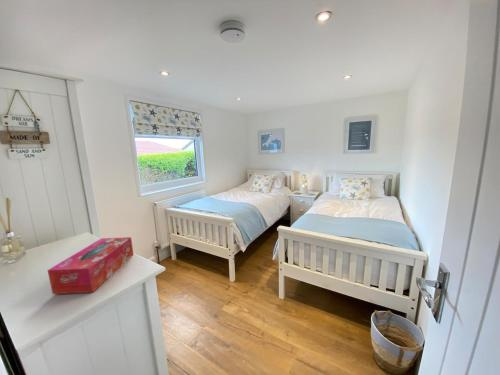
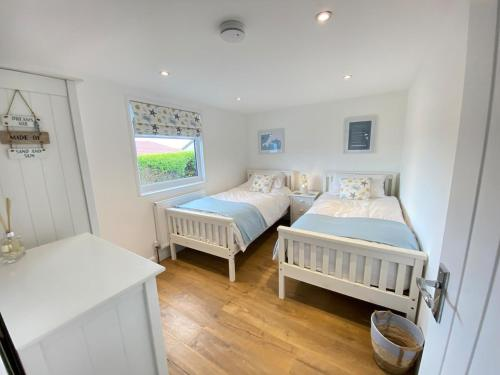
- tissue box [47,236,134,295]
